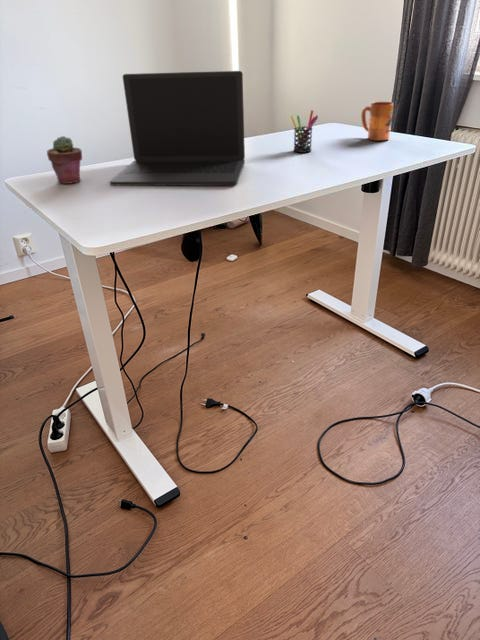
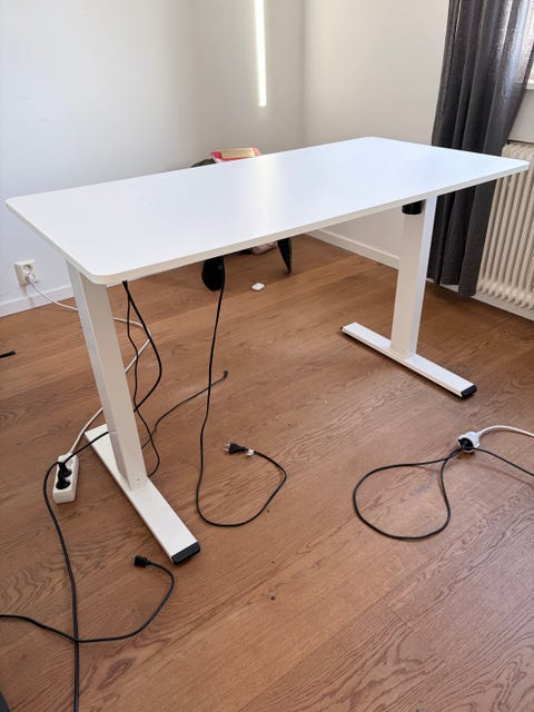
- pen holder [290,109,319,154]
- mug [360,101,395,142]
- potted succulent [46,135,83,185]
- laptop [109,70,246,187]
